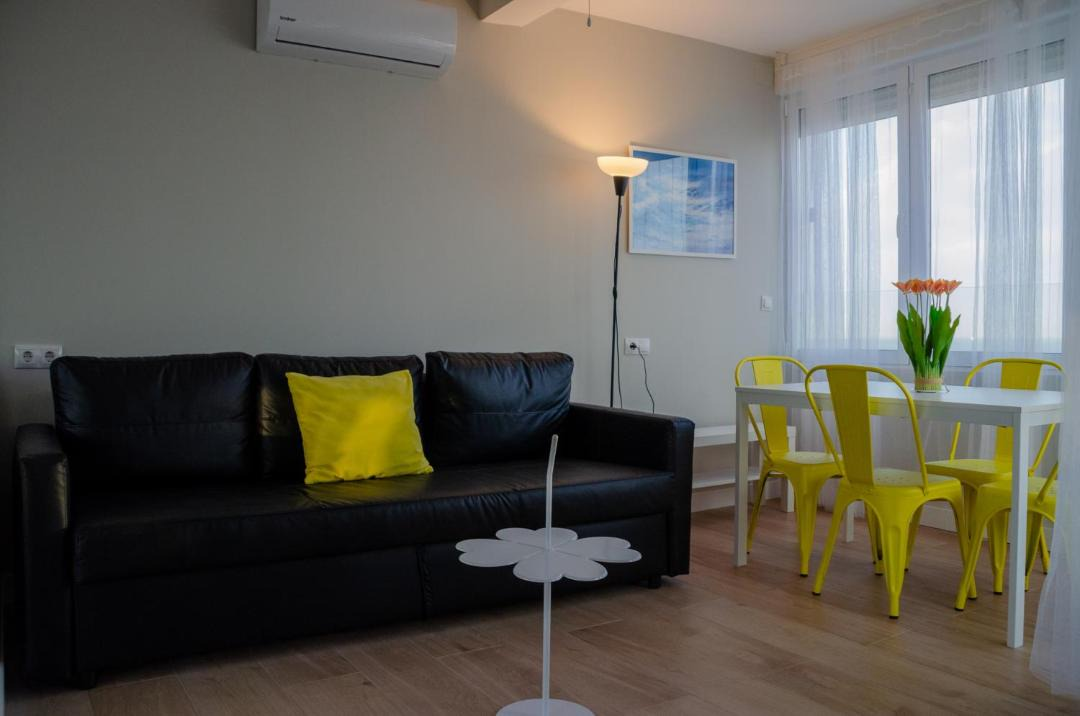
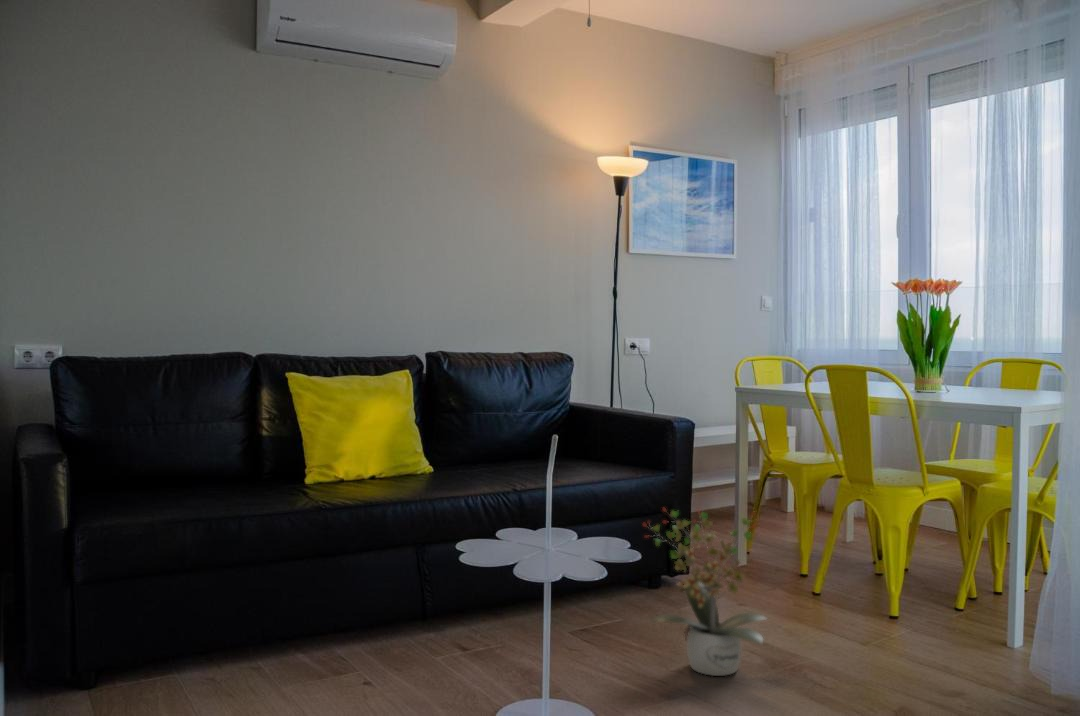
+ potted plant [641,507,769,677]
